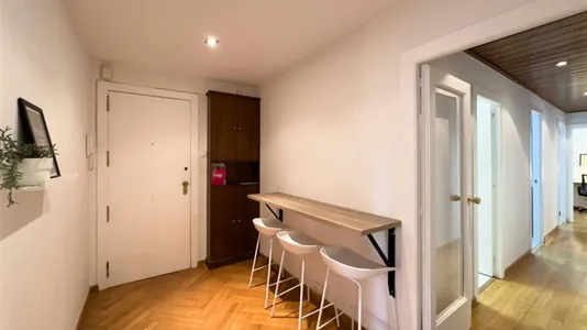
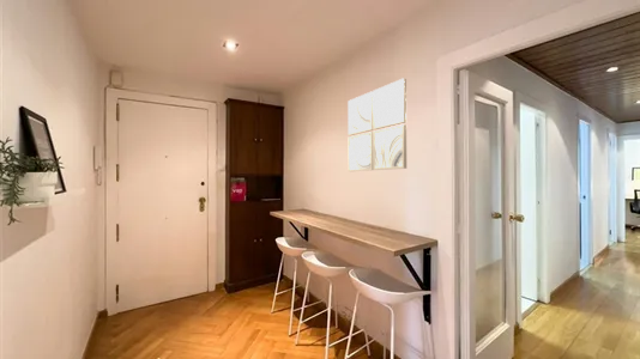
+ wall art [346,77,407,172]
